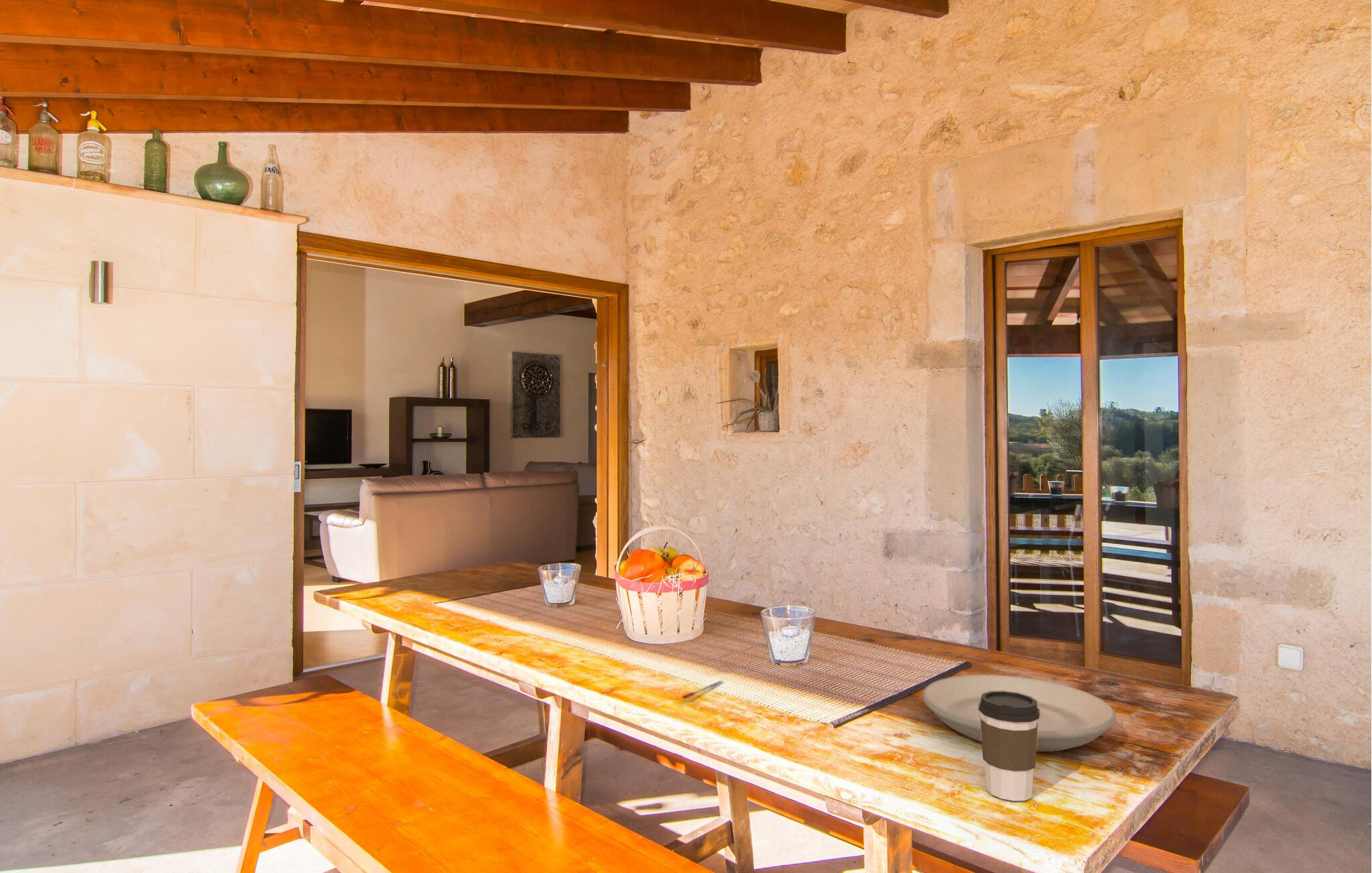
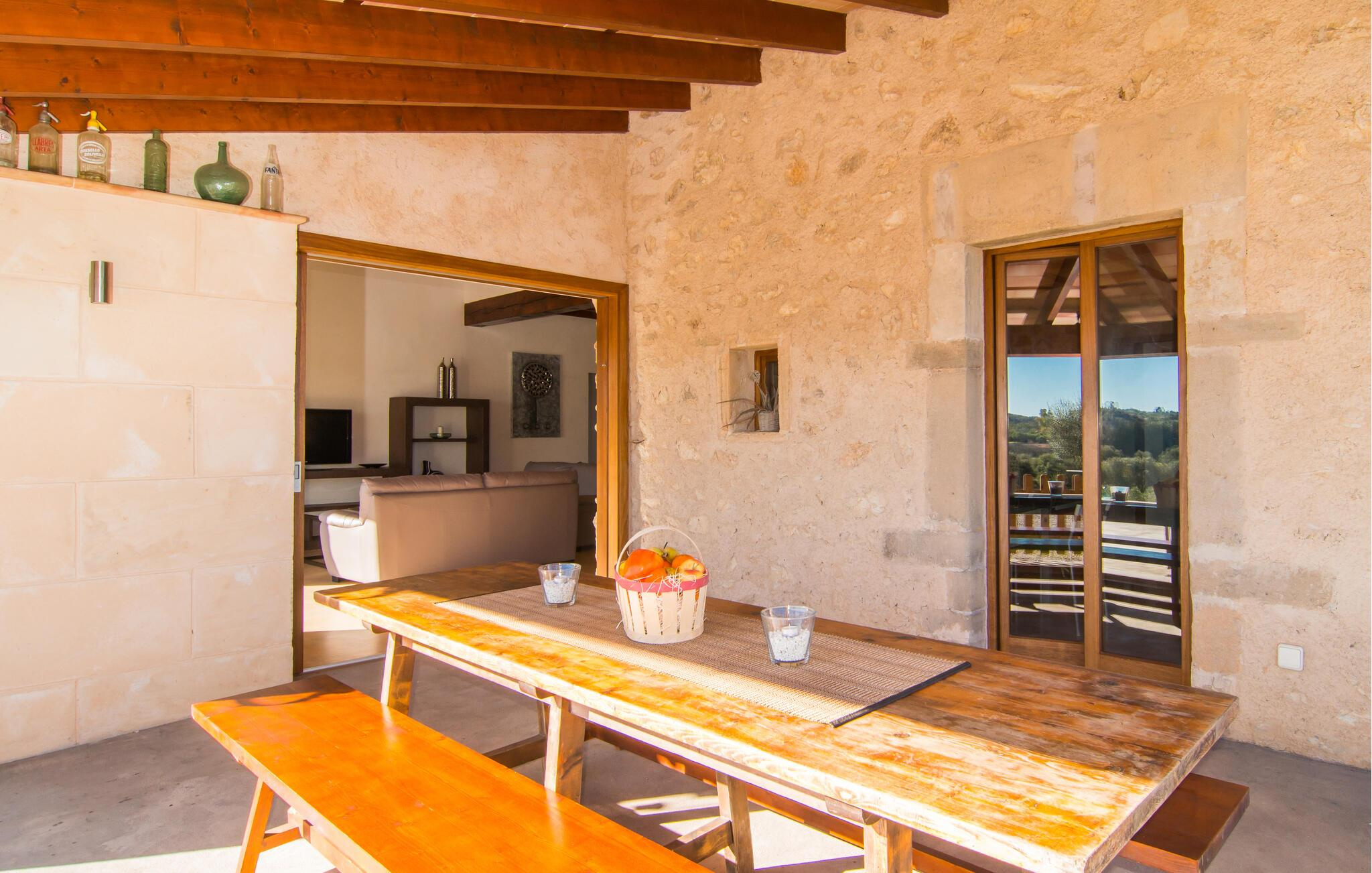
- pen [681,680,724,699]
- plate [922,674,1116,752]
- coffee cup [978,691,1040,801]
